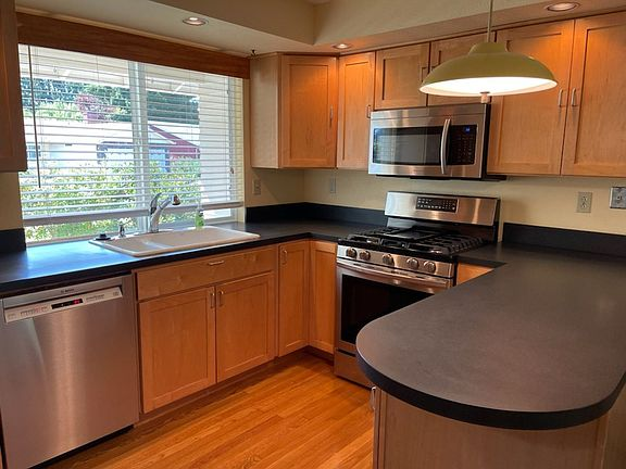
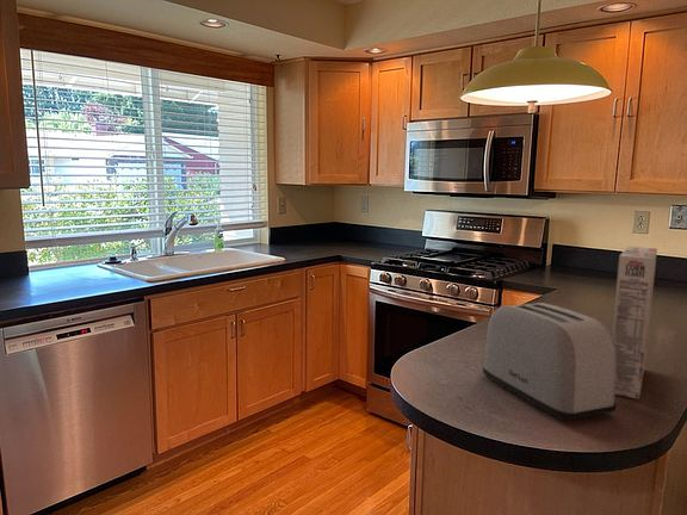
+ toaster [482,302,617,422]
+ cereal box [611,246,658,401]
